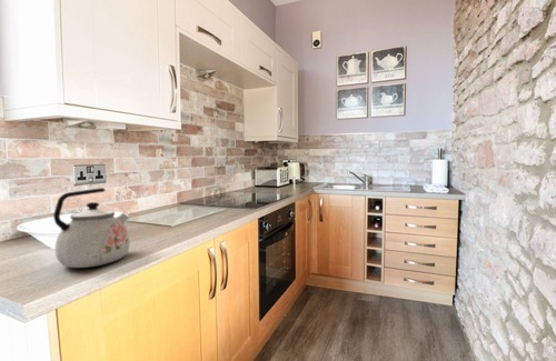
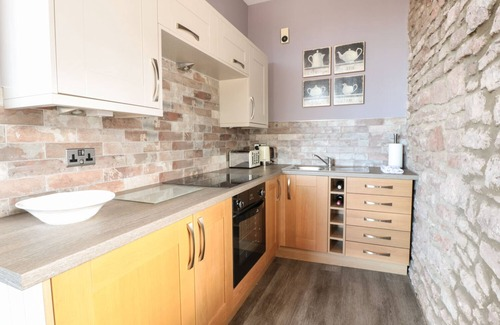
- kettle [52,187,131,269]
